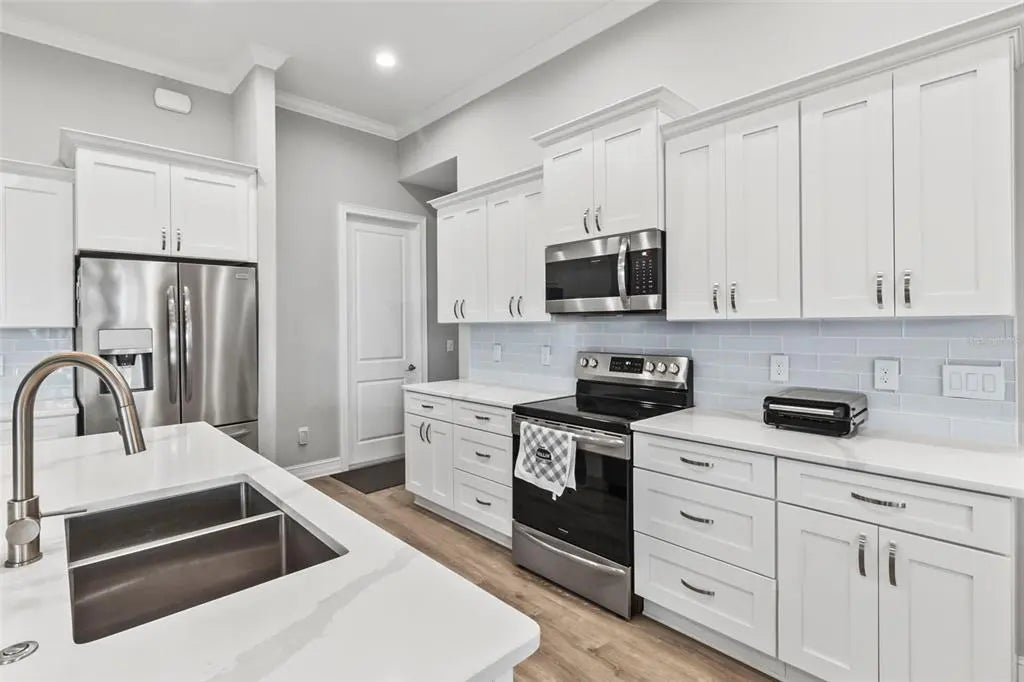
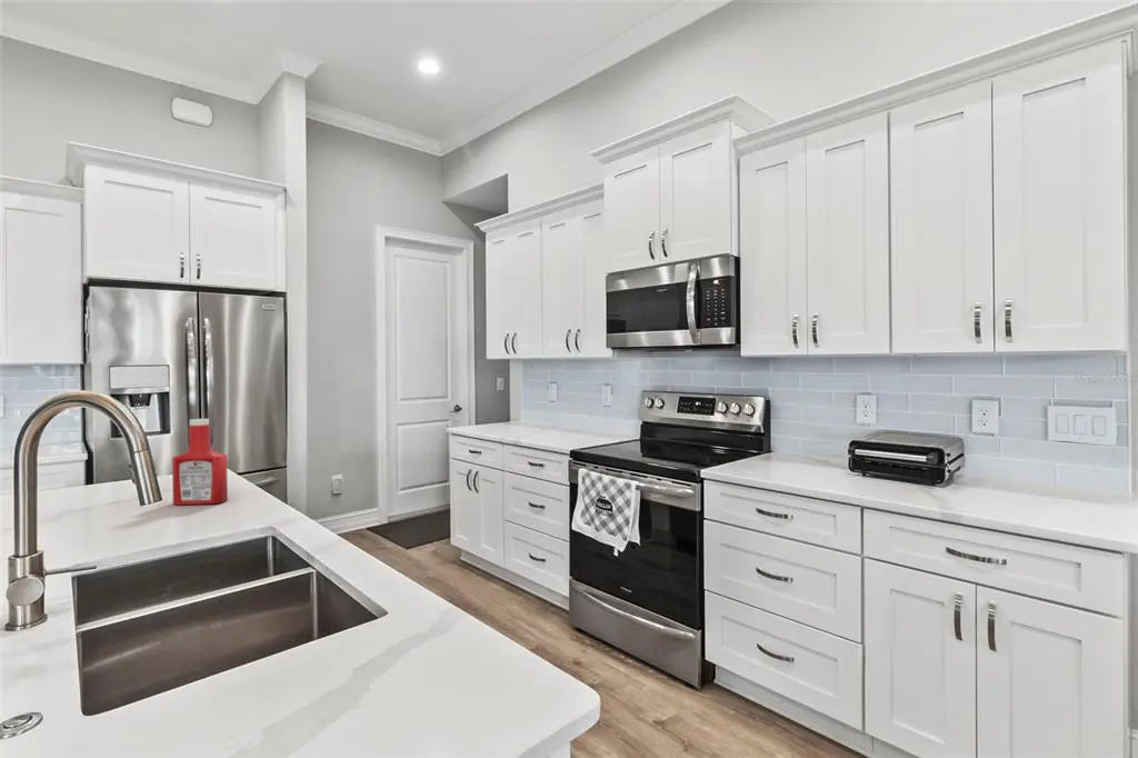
+ soap bottle [171,418,229,506]
